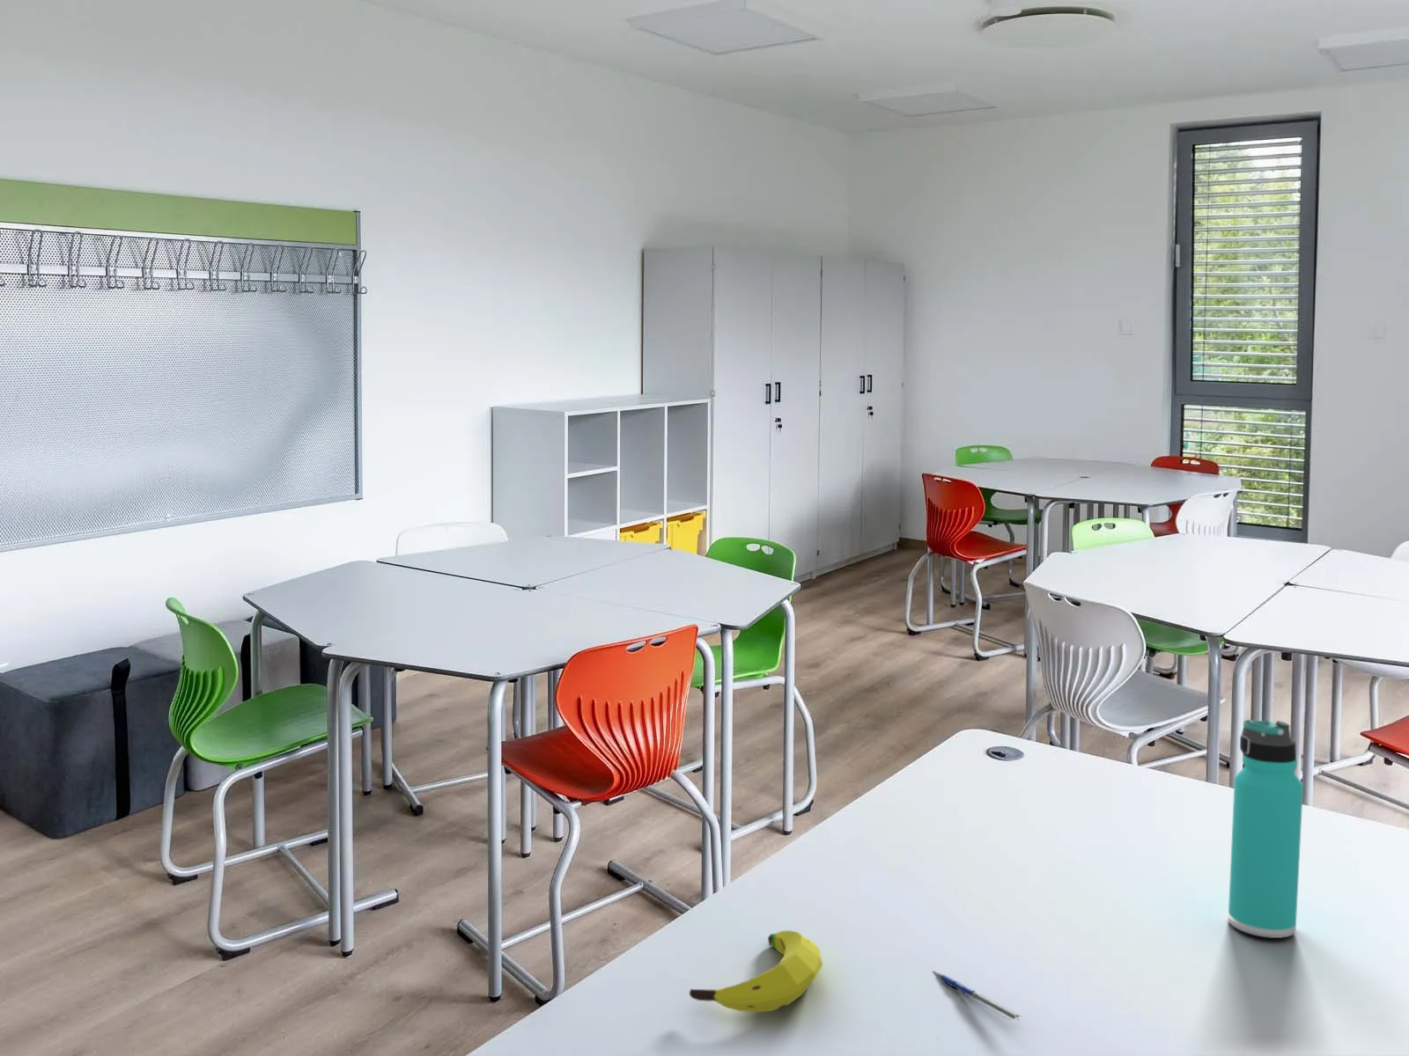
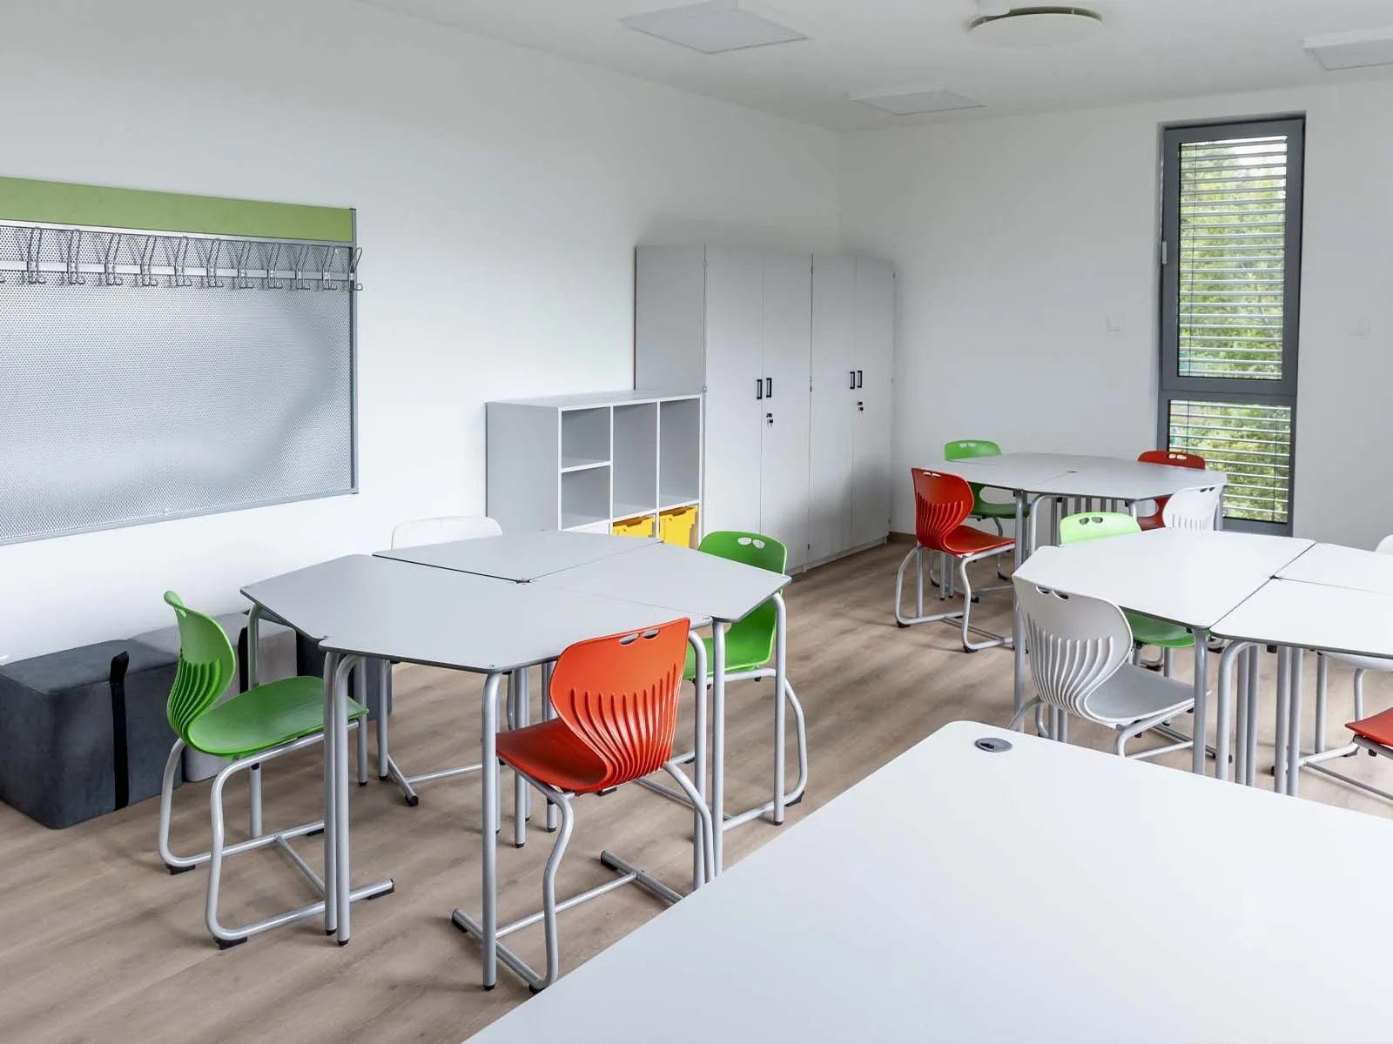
- pen [932,969,1023,1022]
- thermos bottle [1227,719,1305,938]
- banana [689,930,823,1013]
